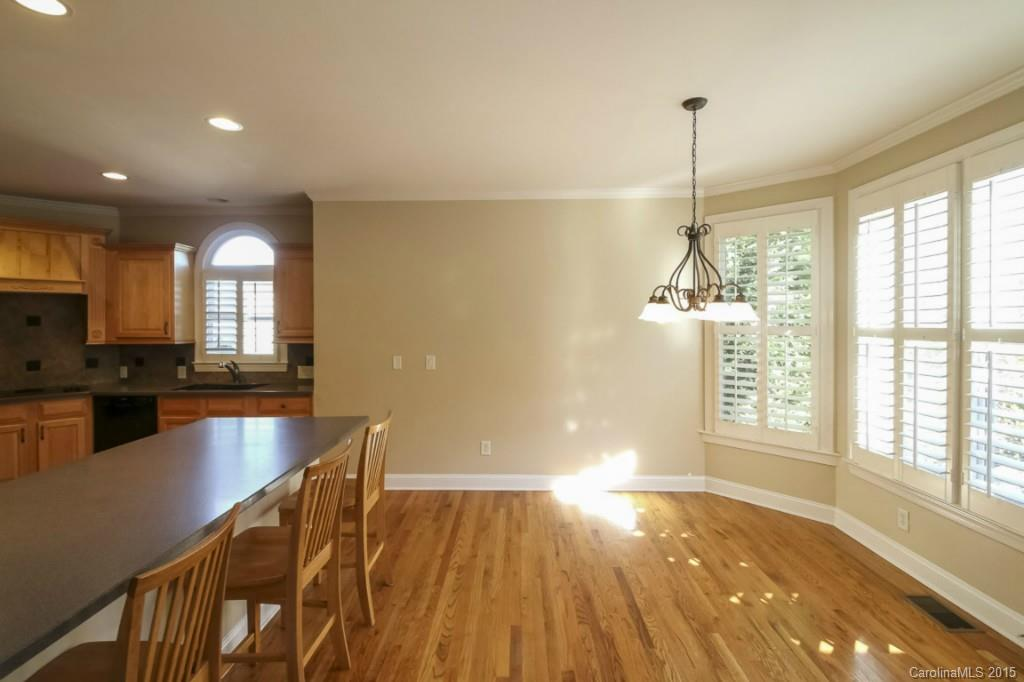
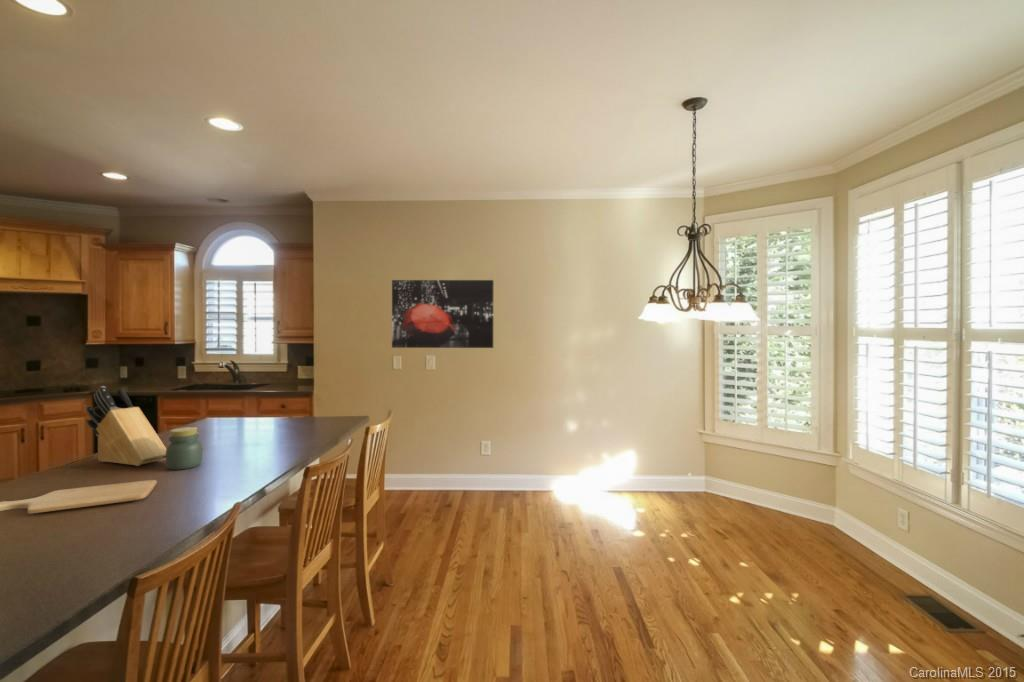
+ jar [165,426,203,471]
+ chopping board [0,479,158,515]
+ knife block [85,385,167,467]
+ wall art [391,279,495,349]
